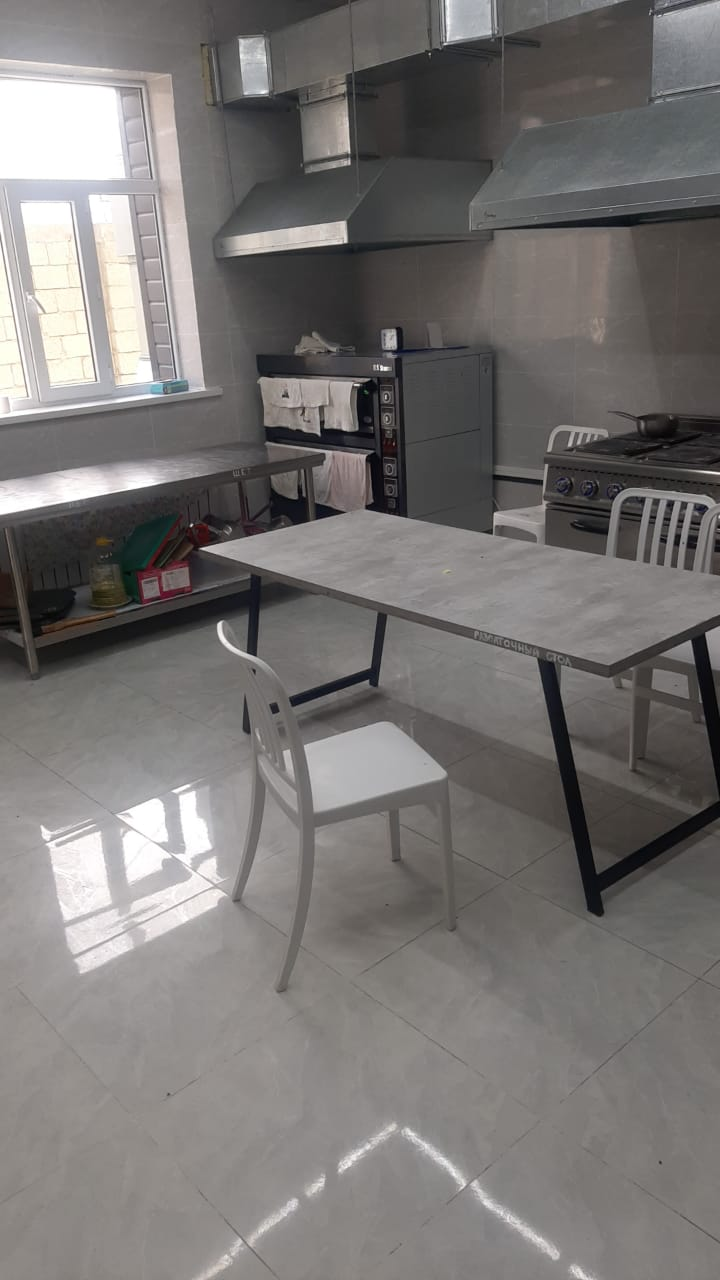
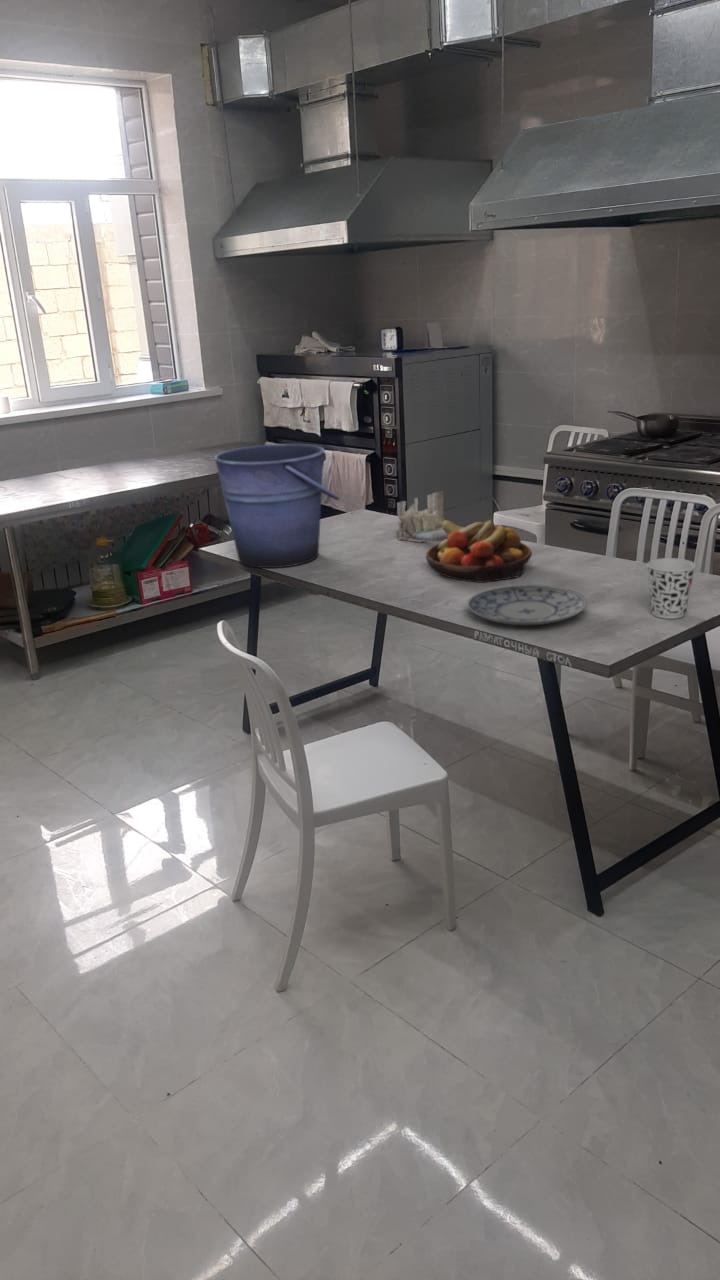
+ cup [646,557,697,620]
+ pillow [395,490,449,544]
+ fruit bowl [425,519,533,583]
+ bucket [214,443,340,569]
+ plate [466,584,588,626]
